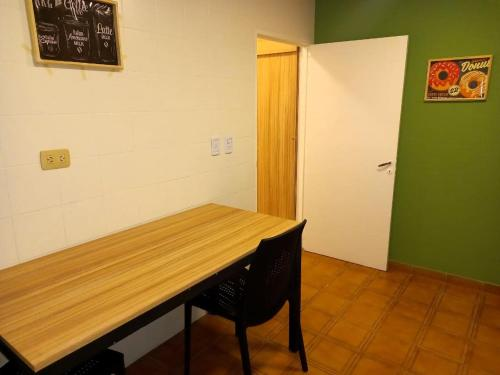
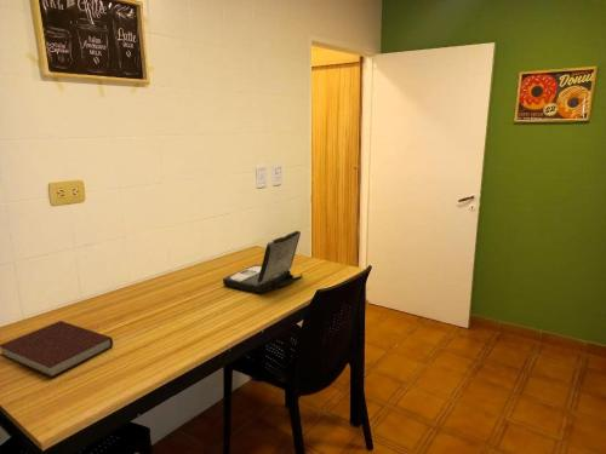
+ notebook [0,320,114,379]
+ laptop [222,229,304,294]
